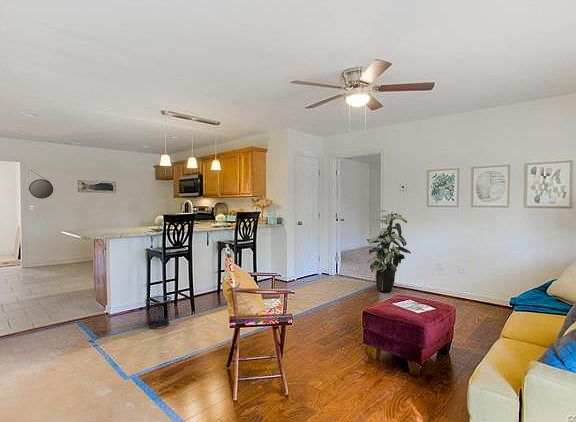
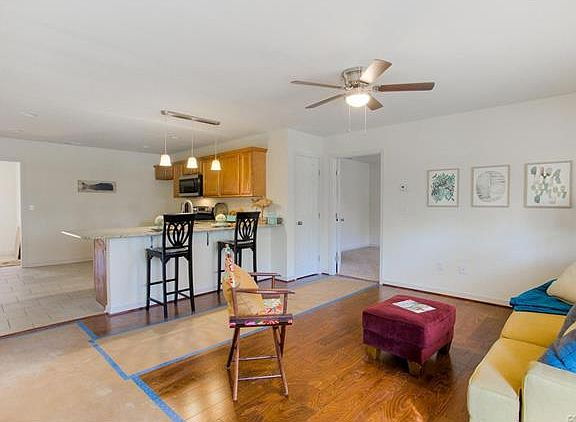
- indoor plant [365,209,412,293]
- home mirror [27,168,54,200]
- waste bin [144,295,172,330]
